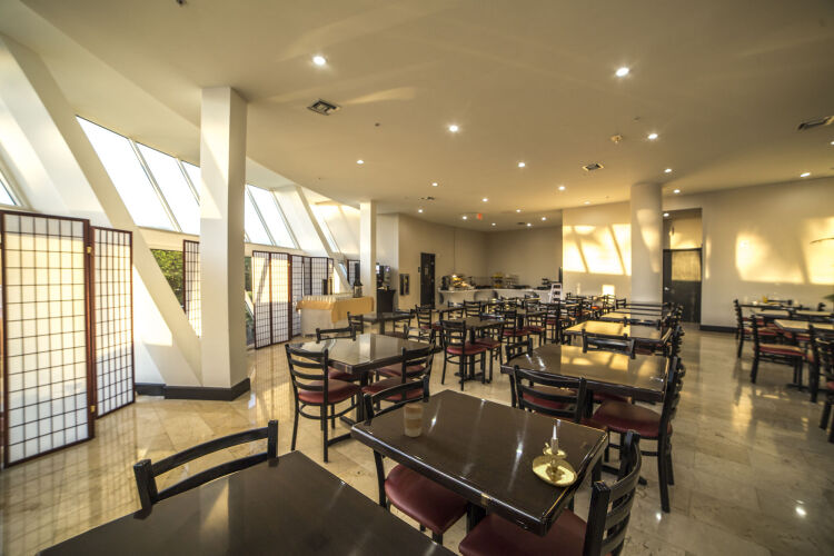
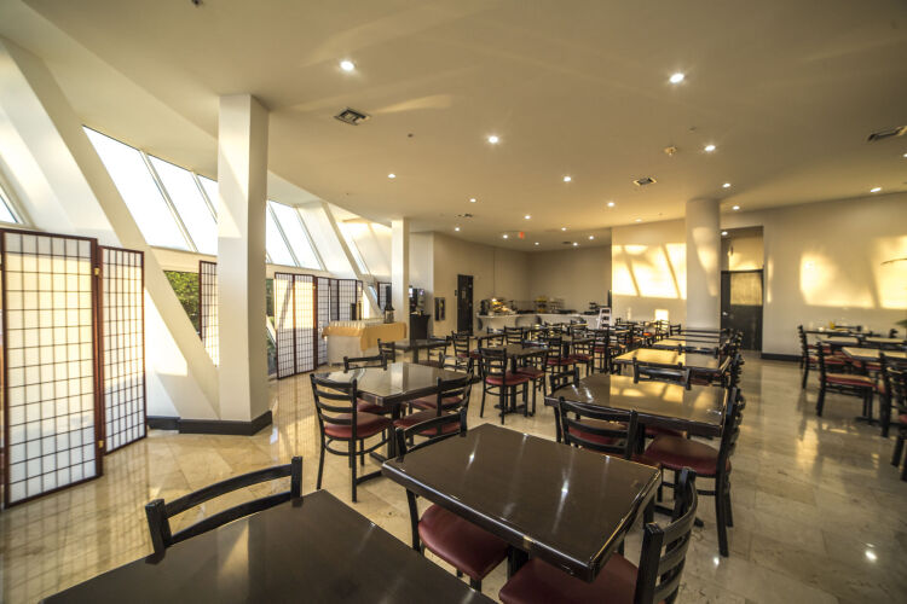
- coffee cup [401,403,425,438]
- candle holder [532,425,578,488]
